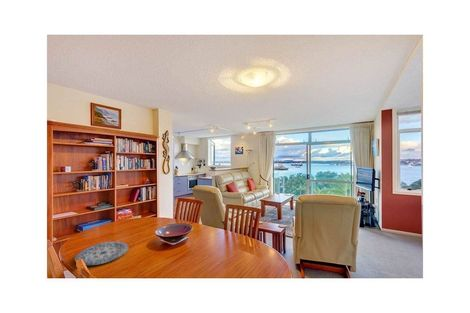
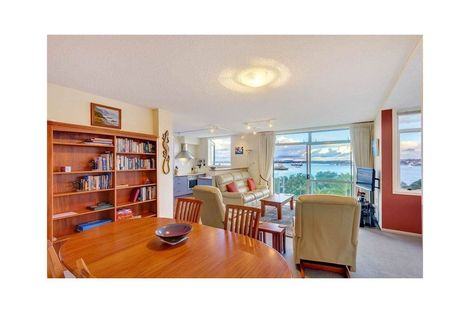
- plate [74,241,129,266]
